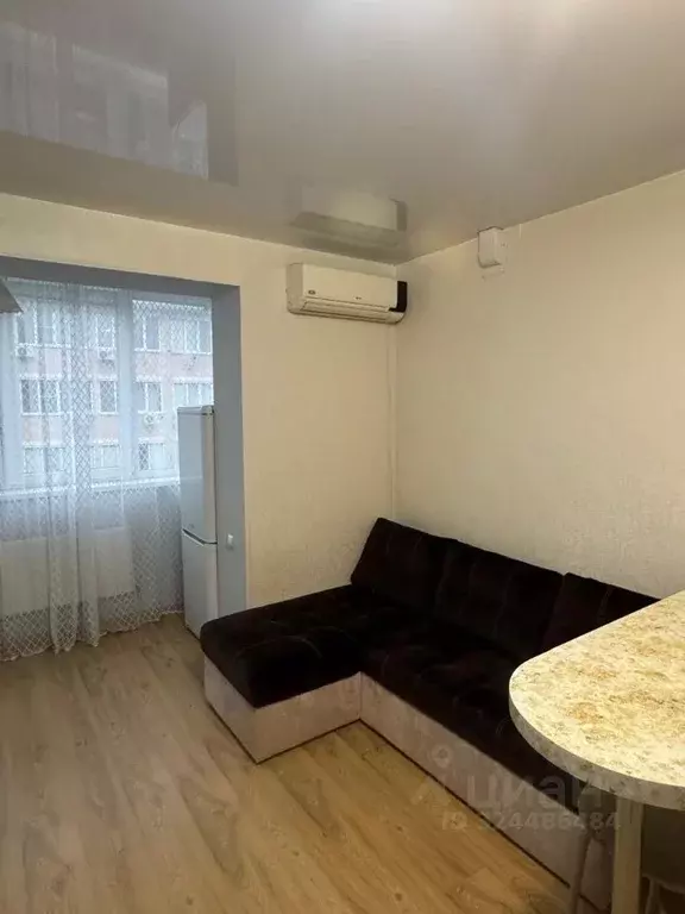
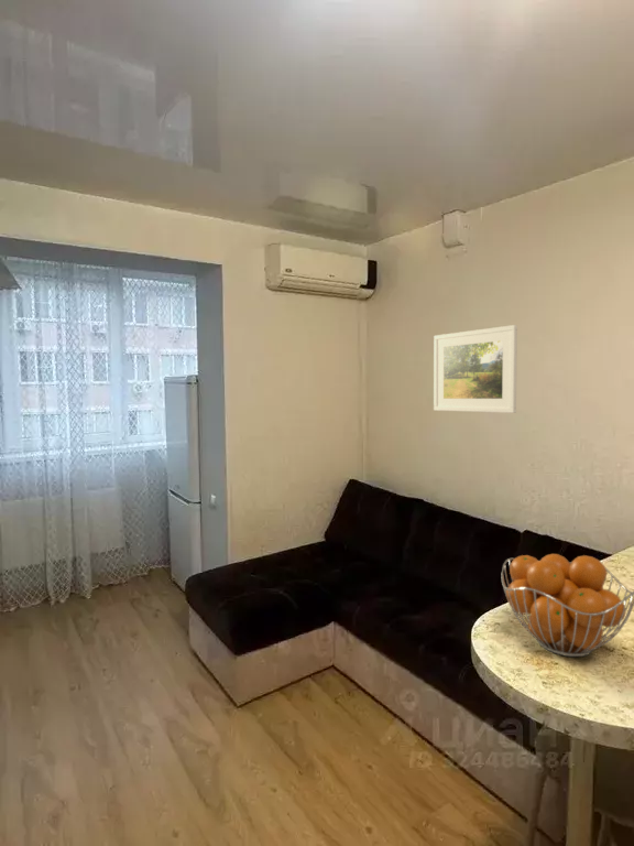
+ fruit basket [501,553,634,658]
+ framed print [433,324,518,414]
